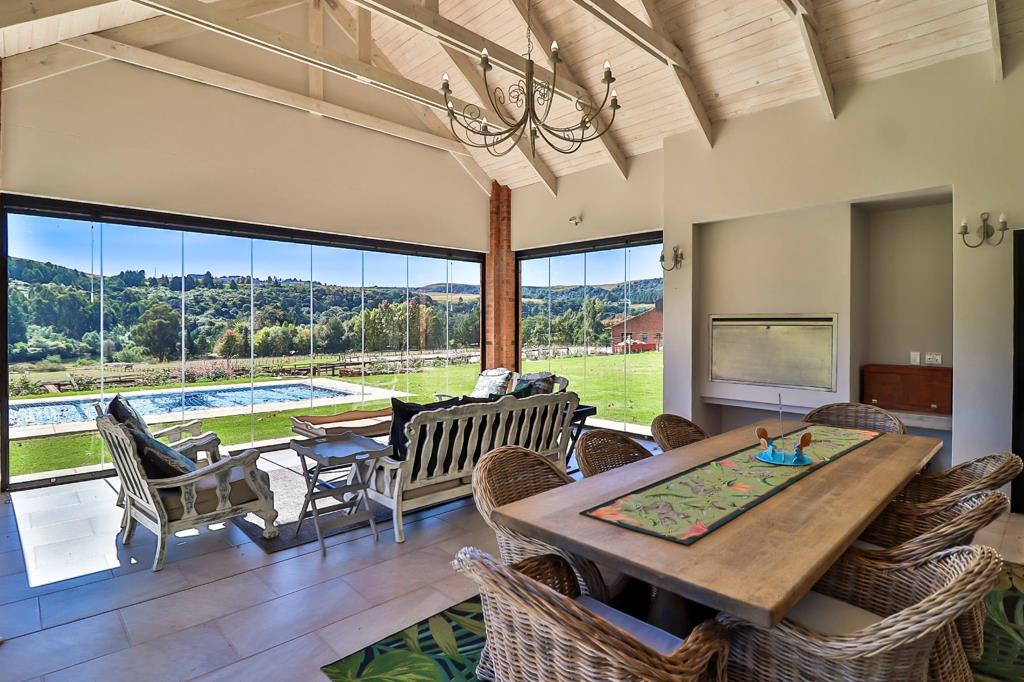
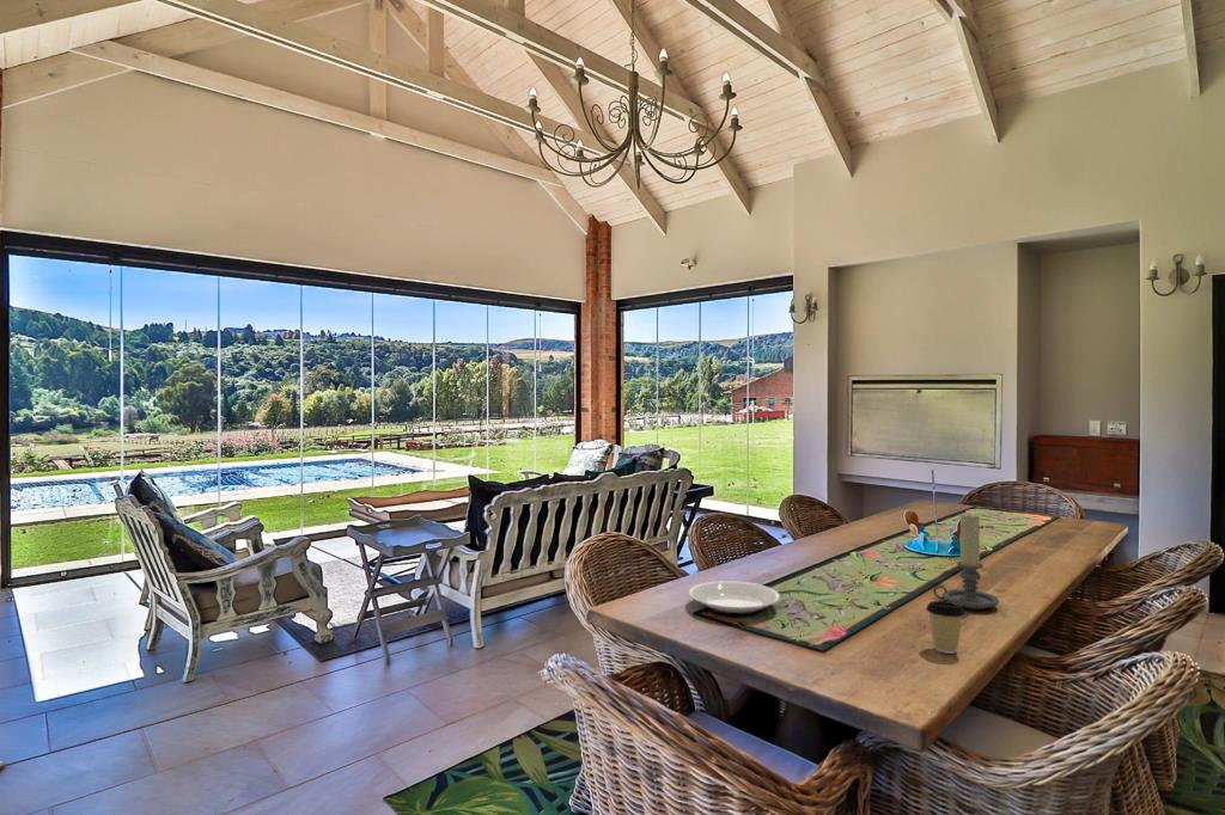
+ candle holder [932,511,1000,611]
+ plate [688,580,781,617]
+ coffee cup [925,600,967,655]
